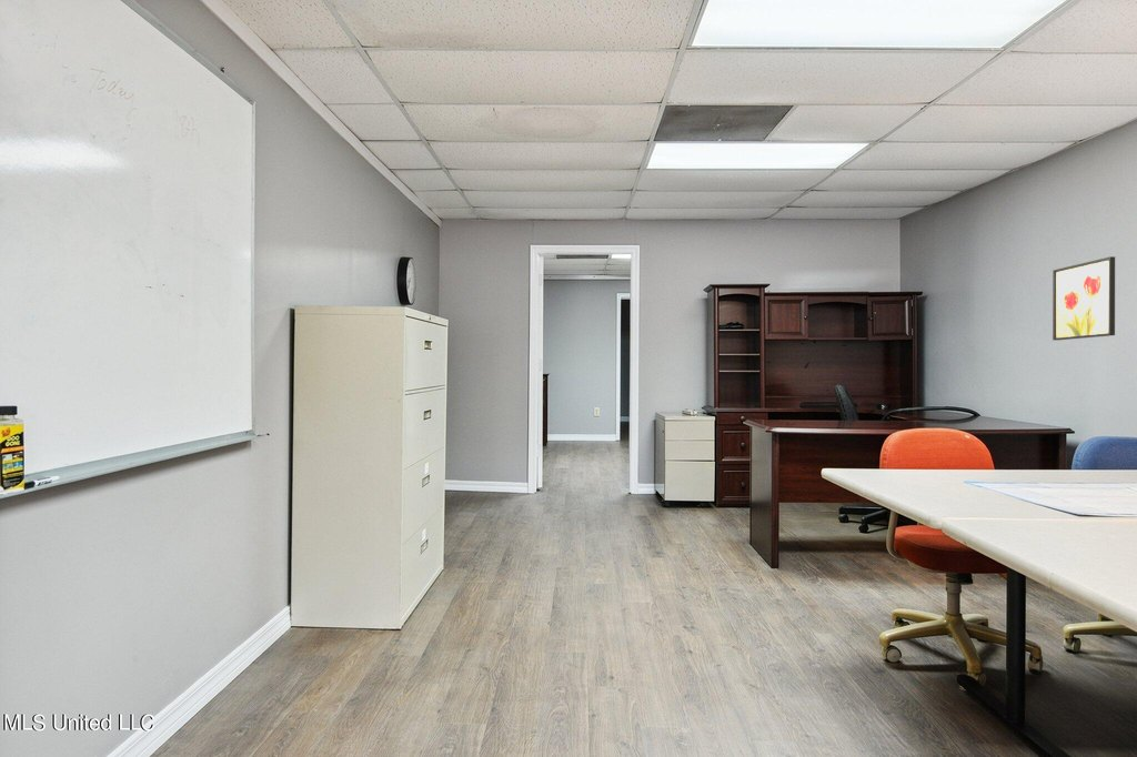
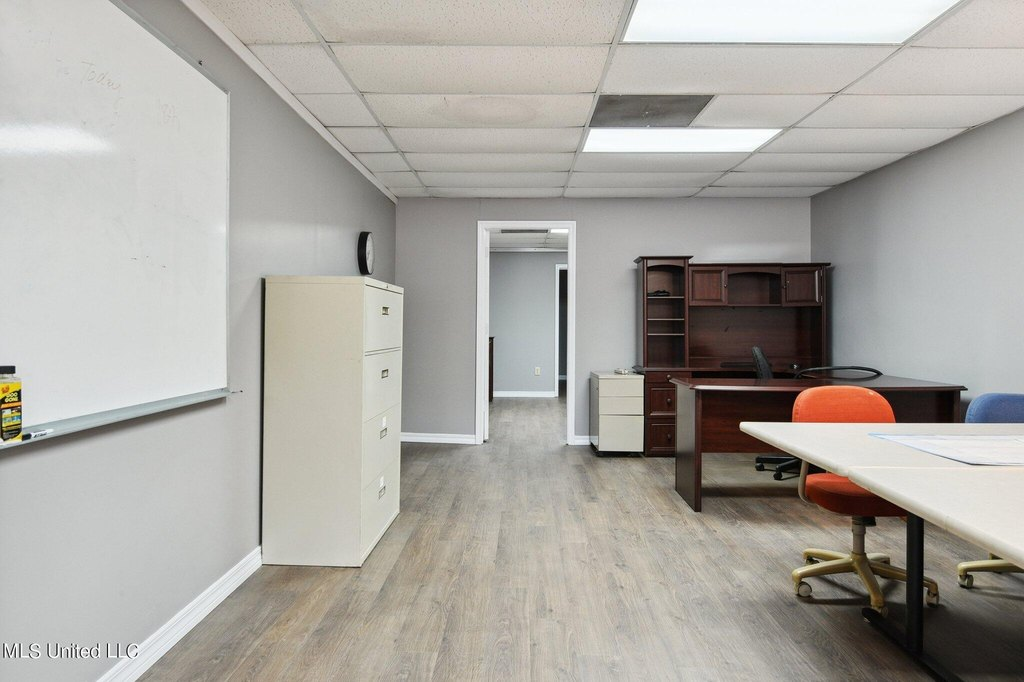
- wall art [1052,255,1116,341]
